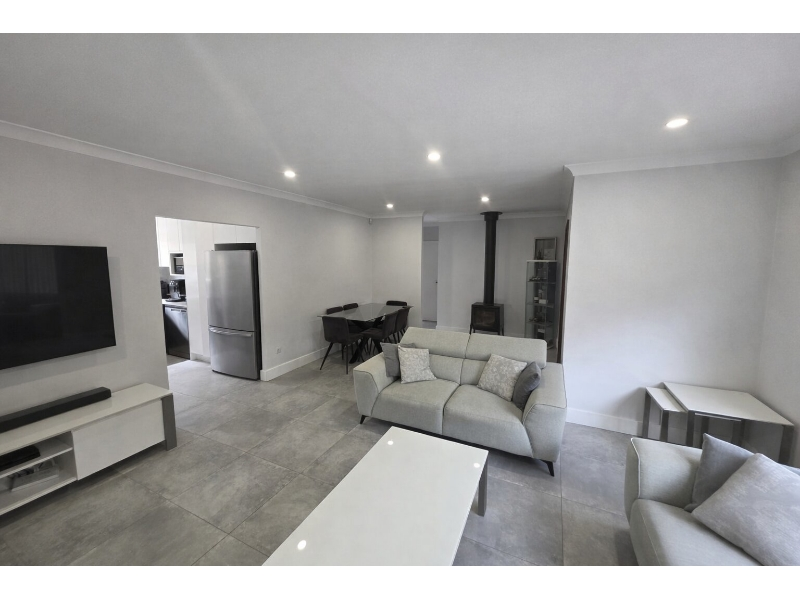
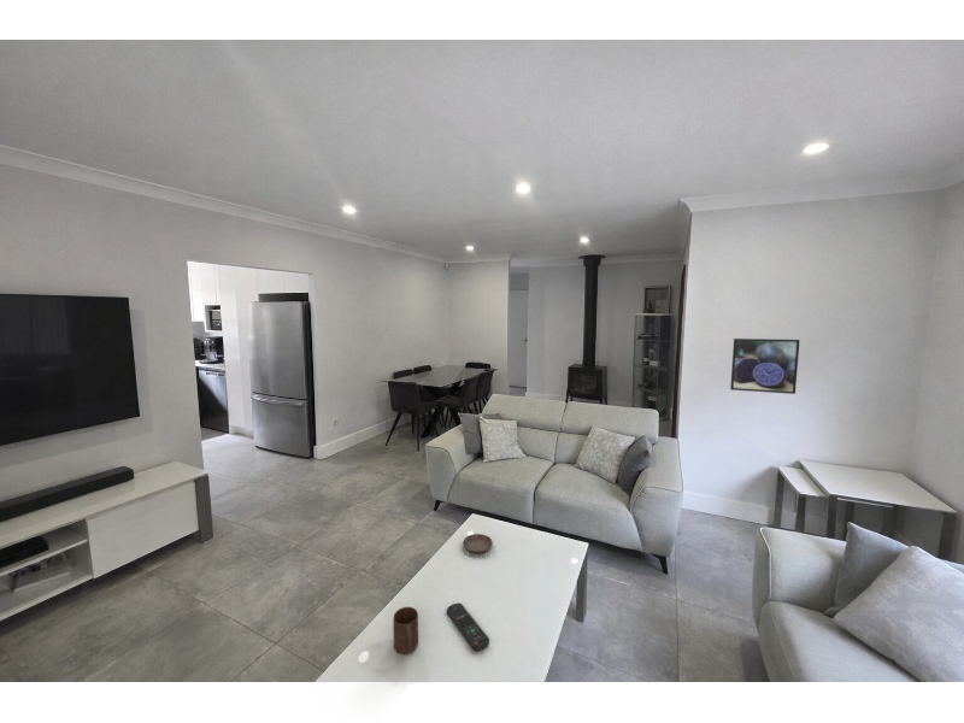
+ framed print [729,337,801,395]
+ remote control [446,602,490,652]
+ cup [392,606,419,656]
+ saucer [462,533,494,554]
